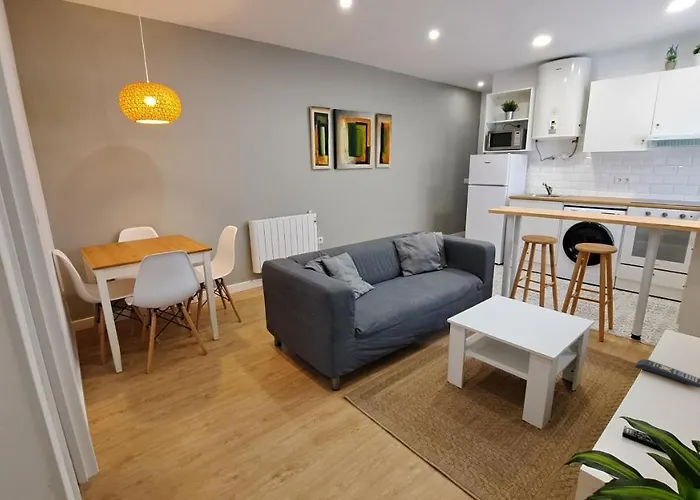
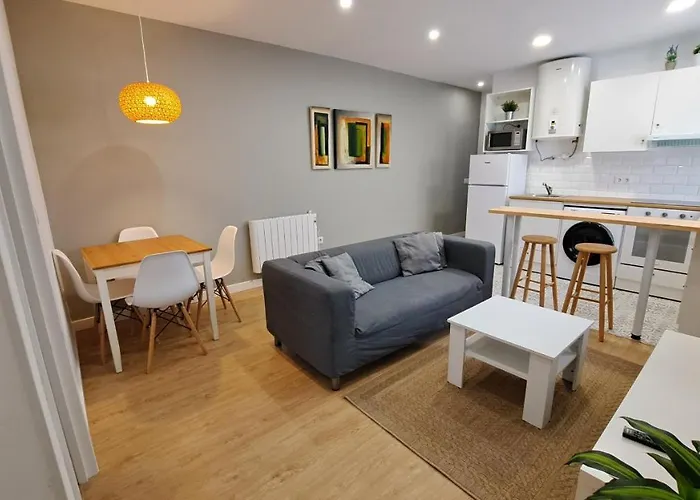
- remote control [634,358,700,389]
